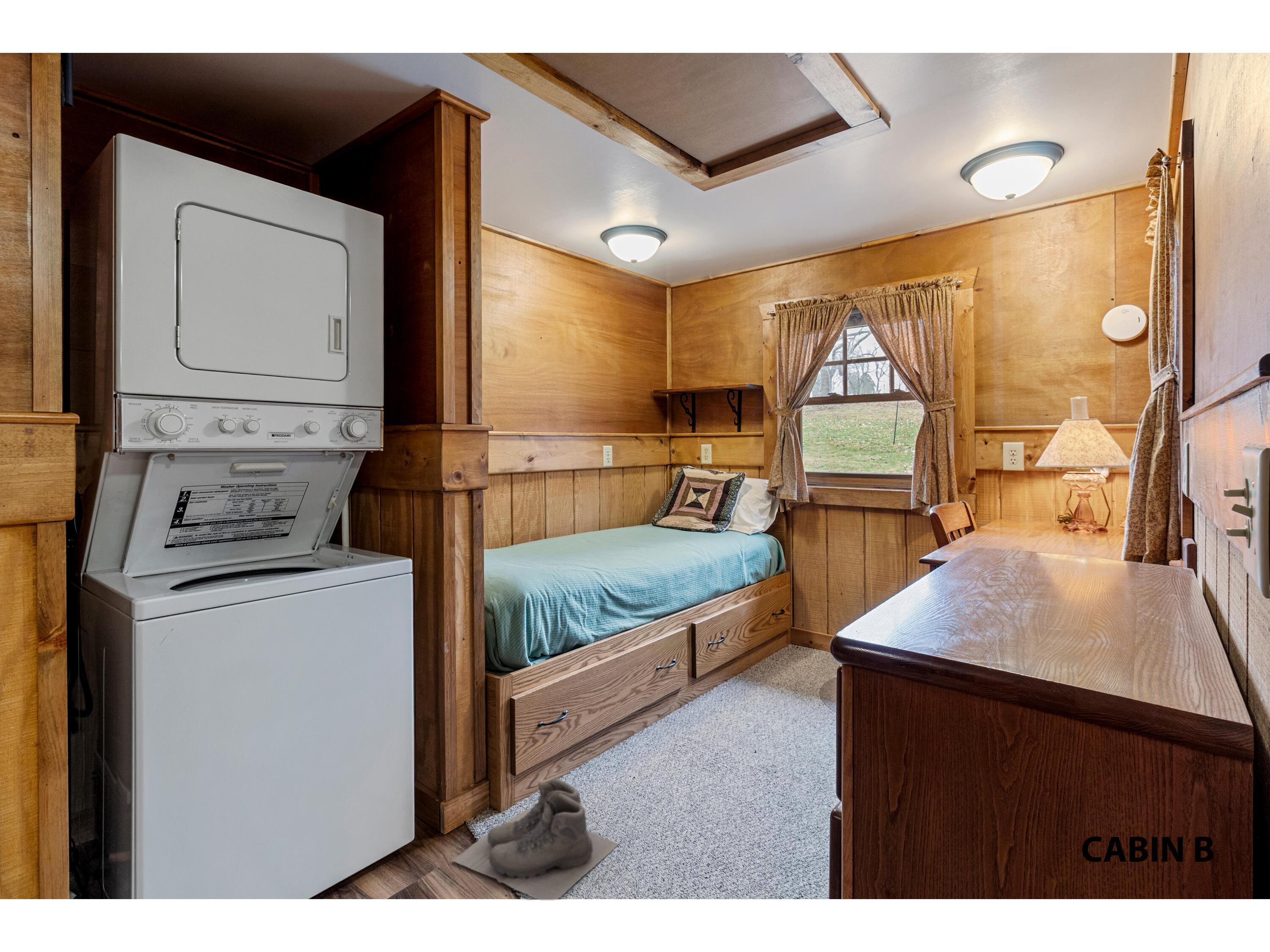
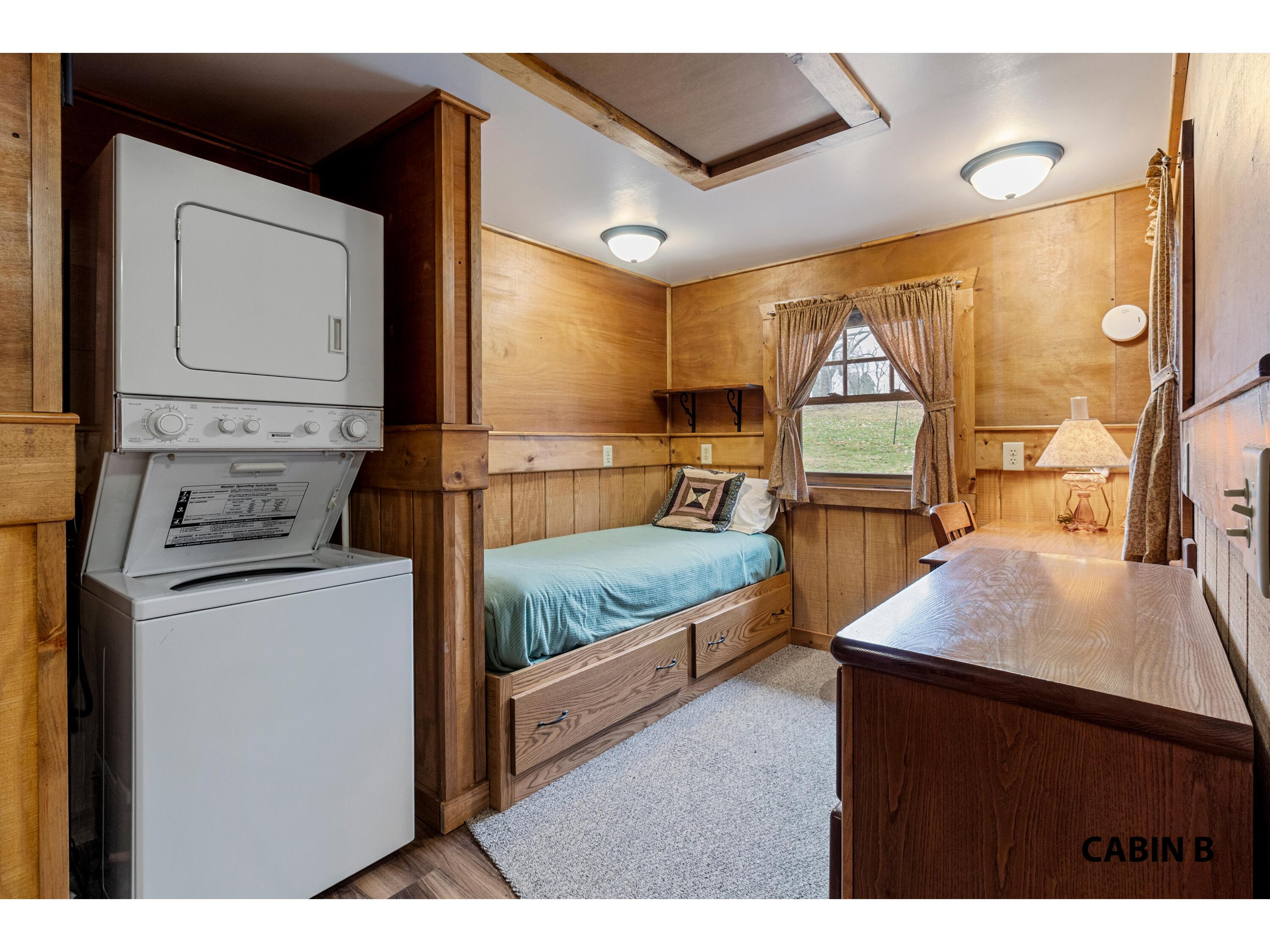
- boots [451,778,619,900]
